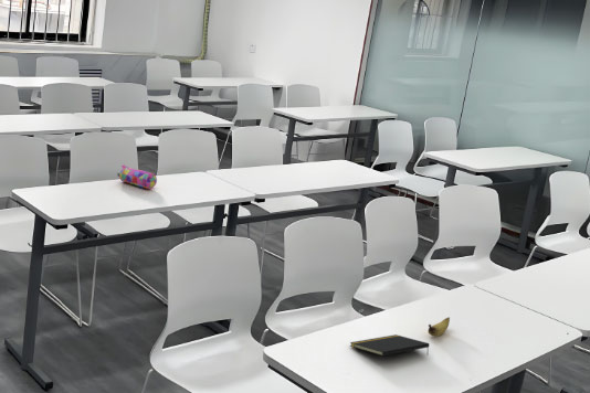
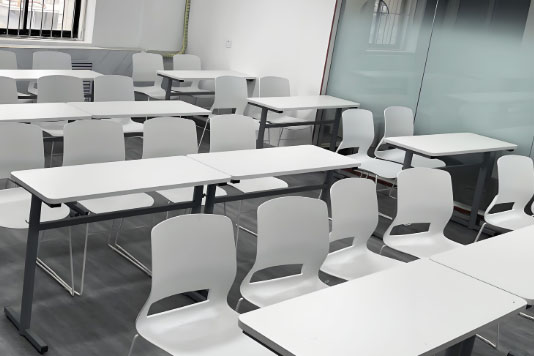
- pencil case [116,163,158,190]
- notepad [349,333,430,357]
- banana [428,316,451,338]
